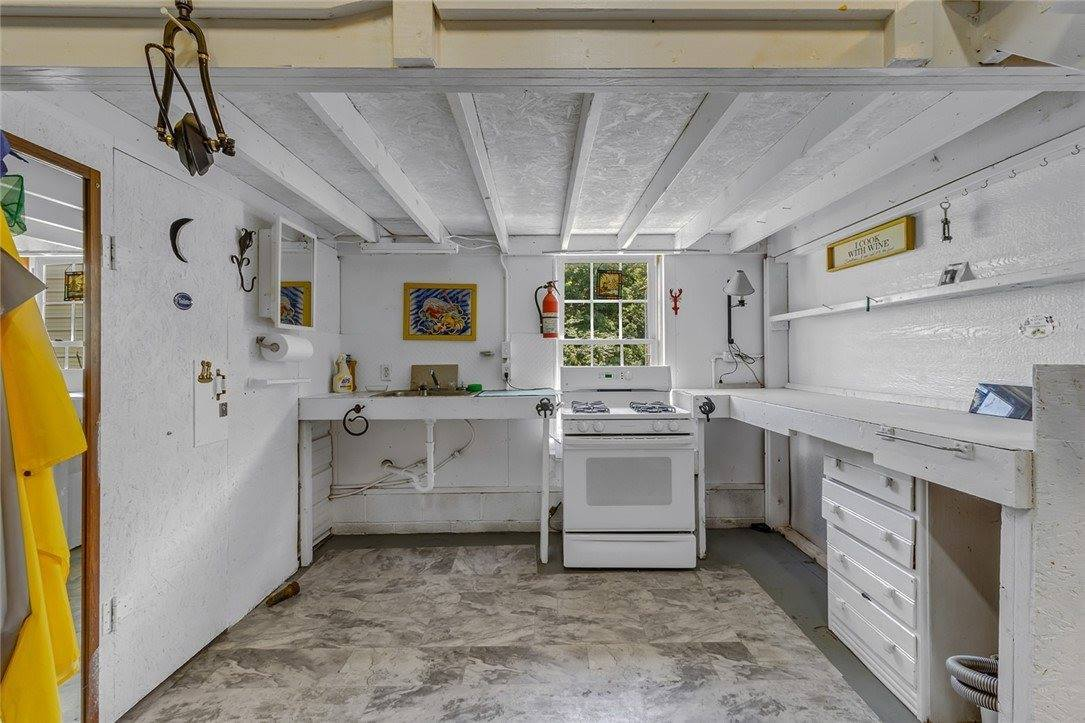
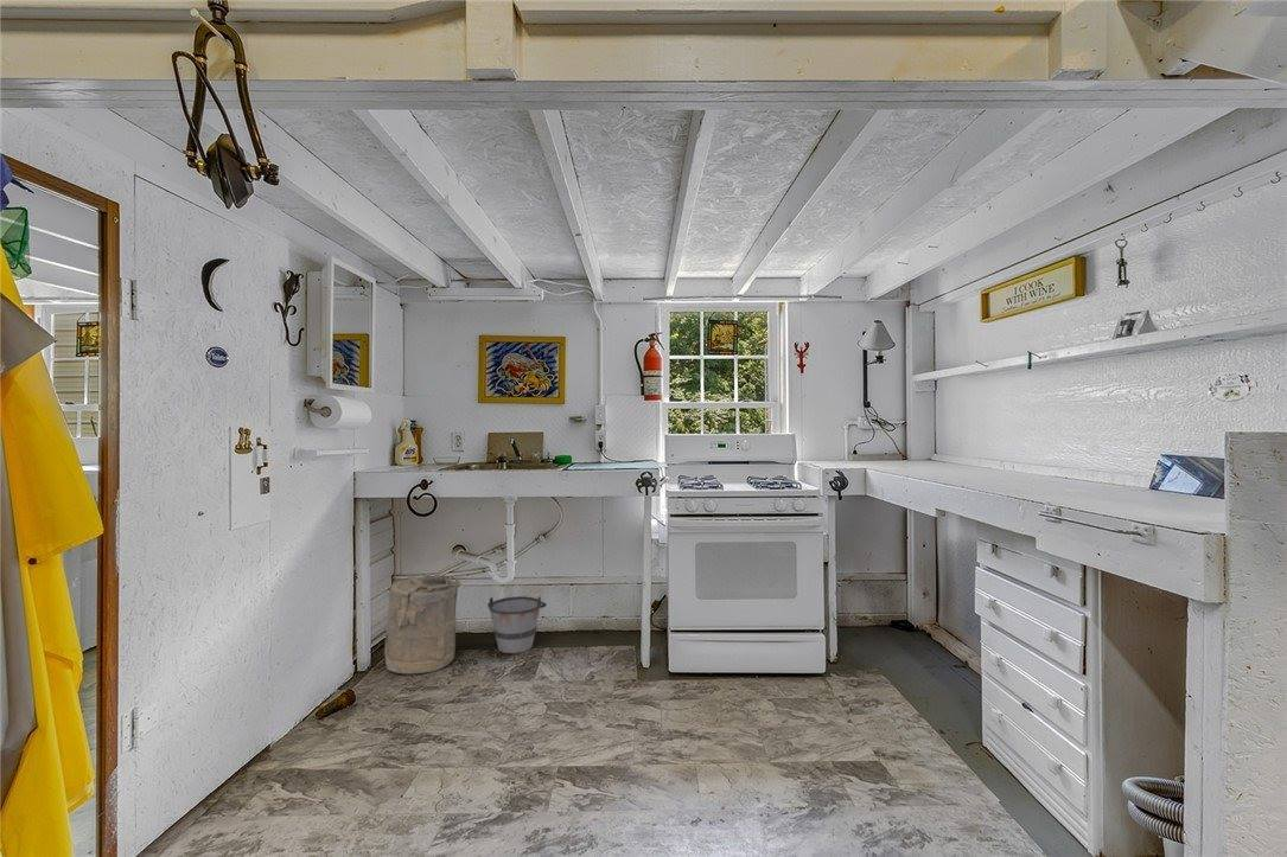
+ laundry hamper [383,574,463,676]
+ bucket [486,595,547,654]
